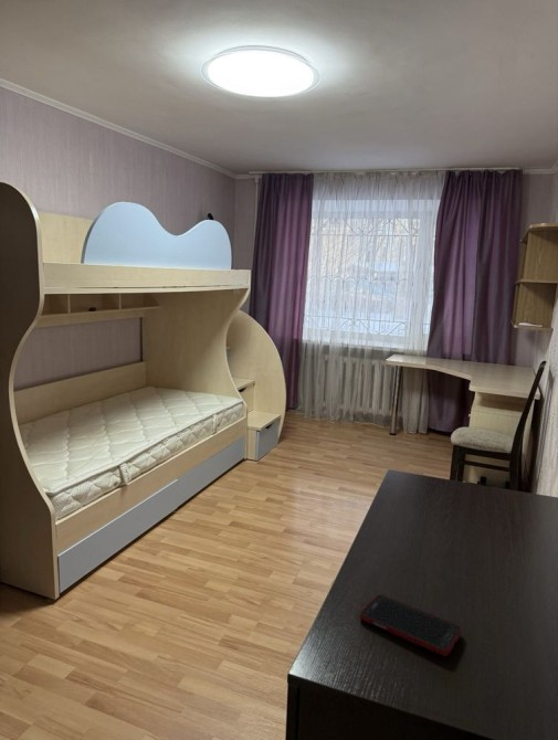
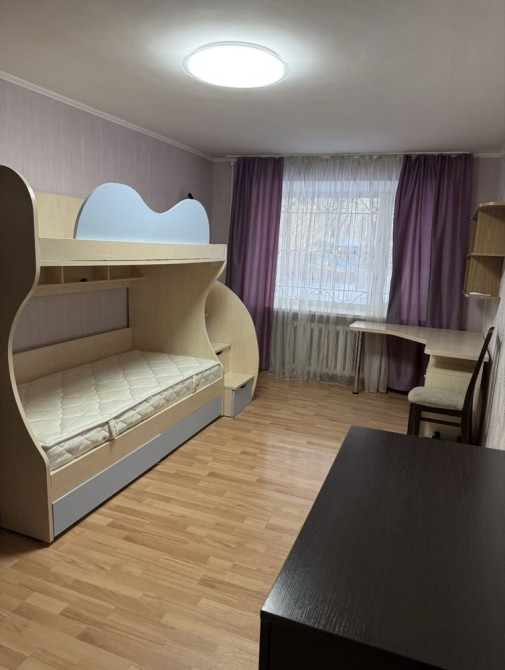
- cell phone [359,594,463,657]
